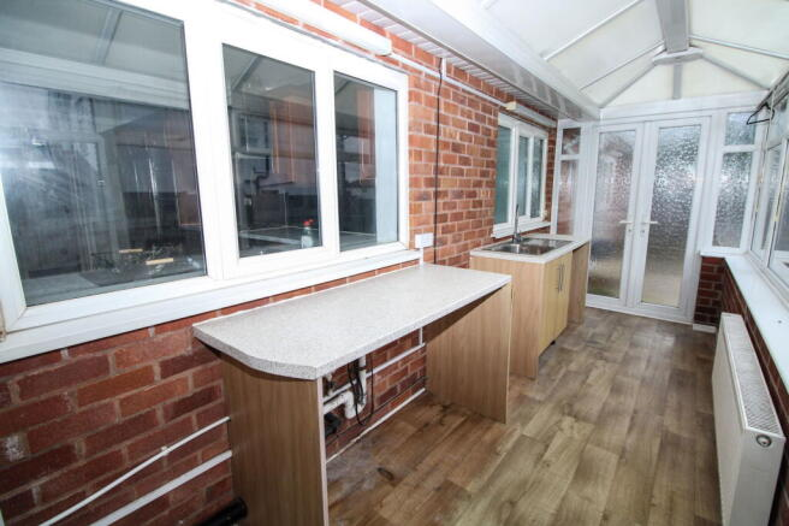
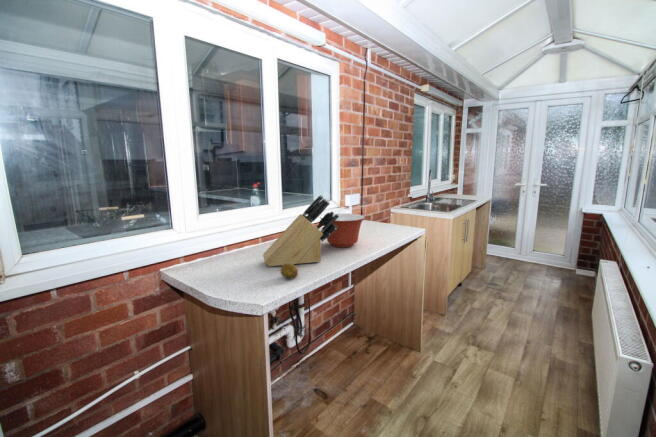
+ fruit [279,263,299,280]
+ mixing bowl [319,212,366,248]
+ knife block [262,194,339,267]
